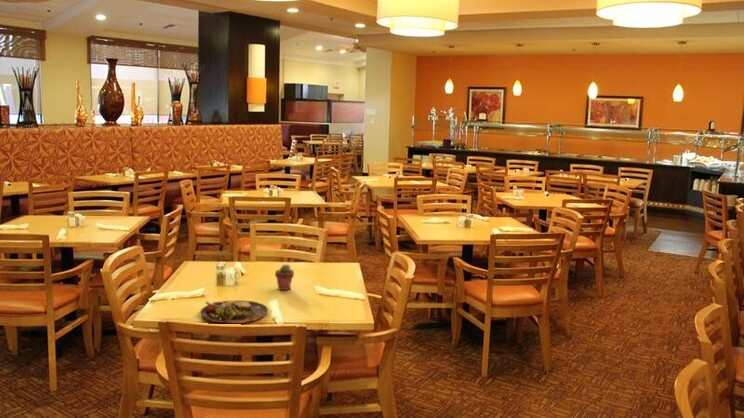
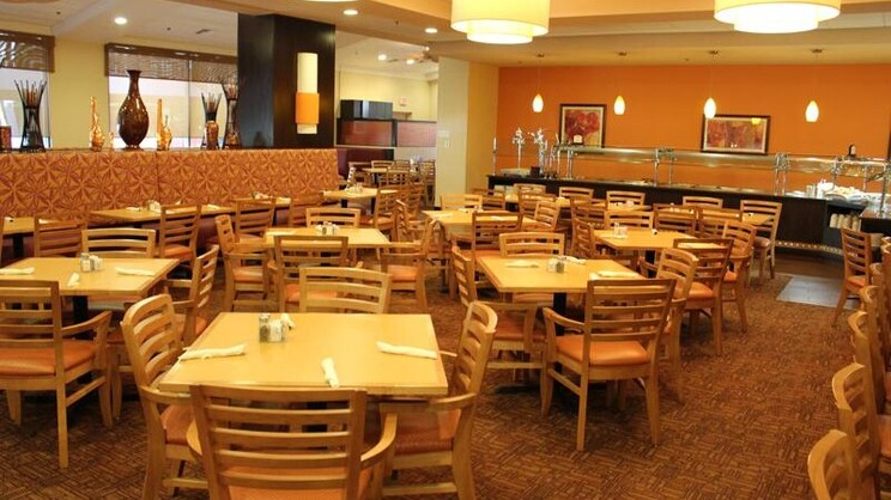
- dinner plate [200,299,269,324]
- potted succulent [274,263,295,291]
